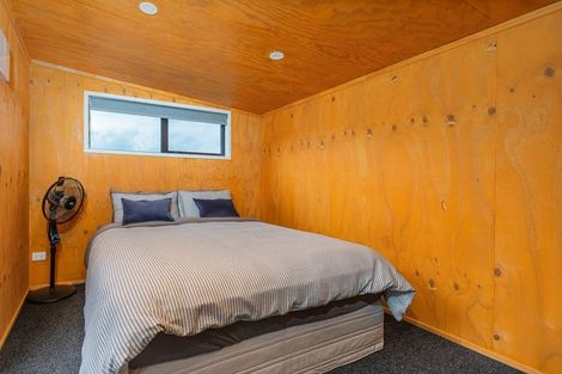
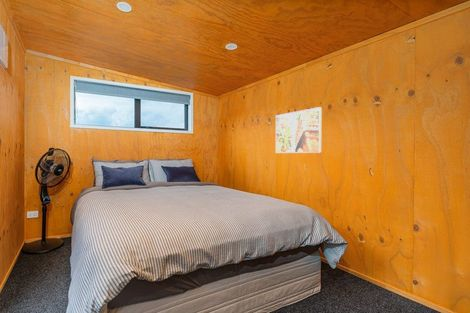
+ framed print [275,106,323,154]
